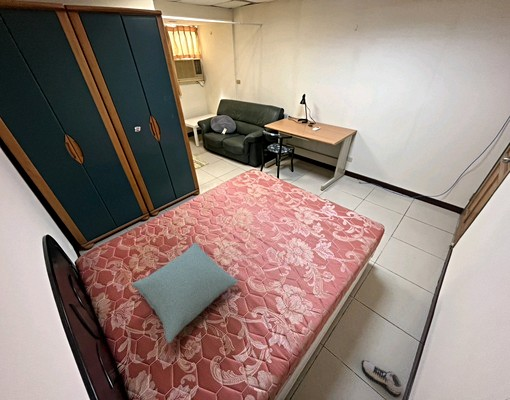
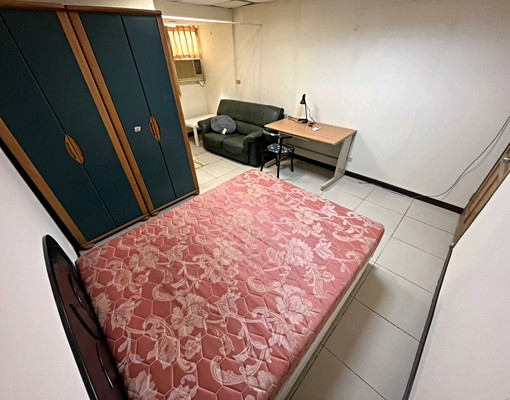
- sneaker [360,359,404,398]
- pillow [131,241,240,344]
